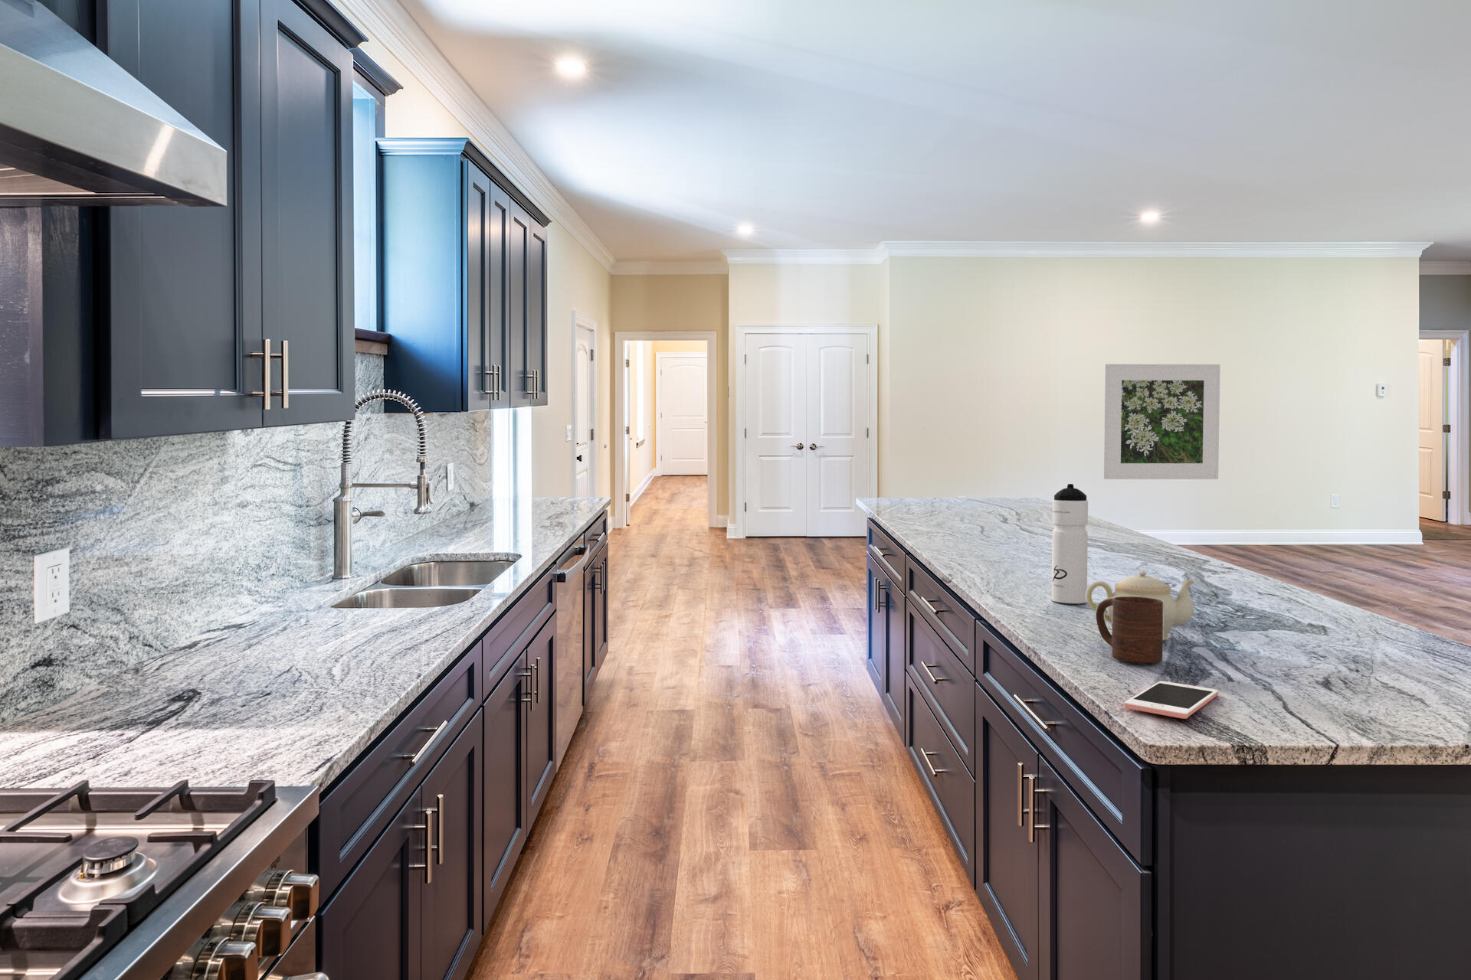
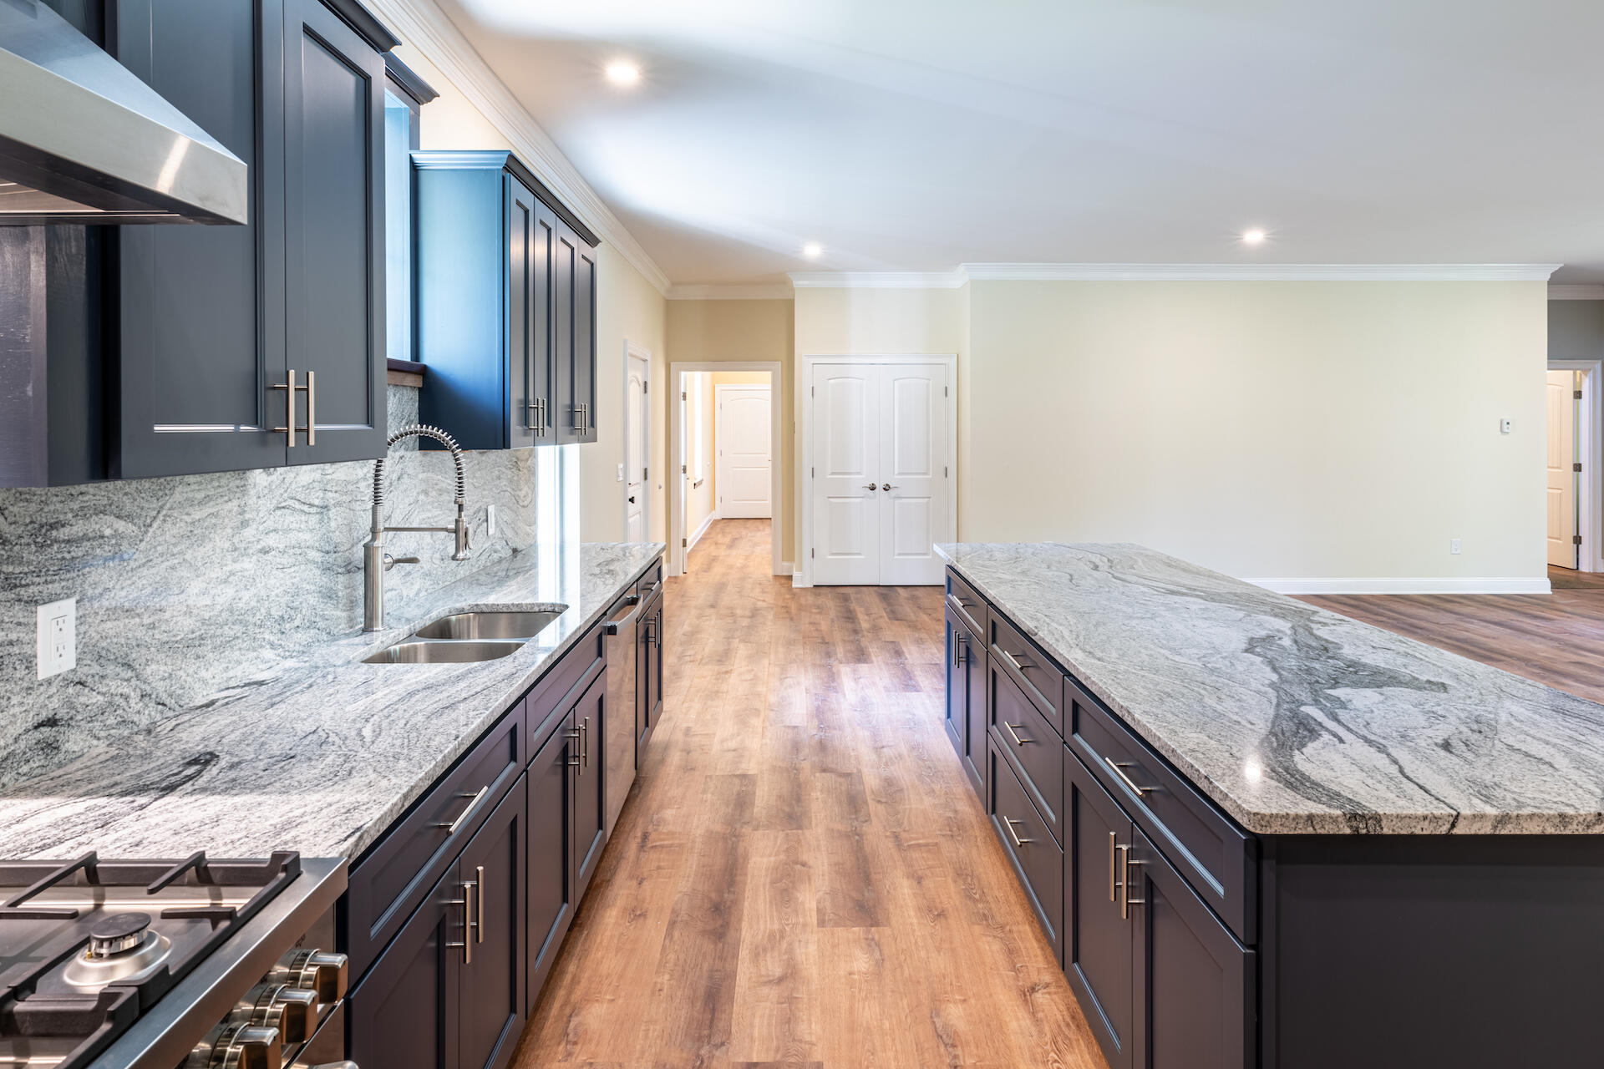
- cell phone [1124,680,1219,720]
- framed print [1103,363,1221,480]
- teapot [1086,570,1196,642]
- cup [1096,596,1163,664]
- water bottle [1051,483,1089,604]
